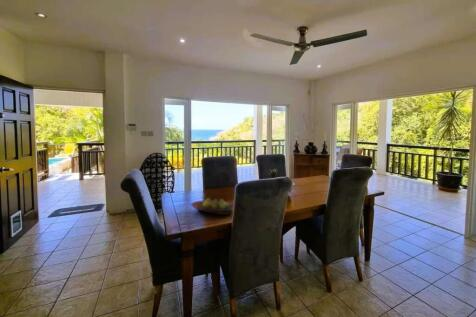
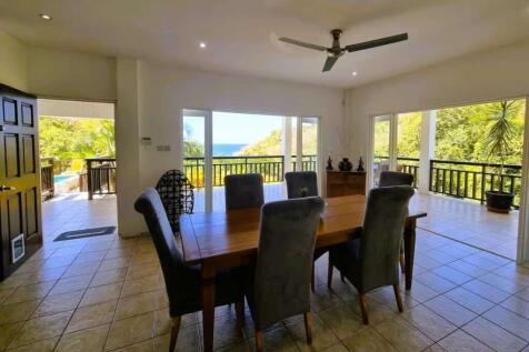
- fruit bowl [190,197,234,216]
